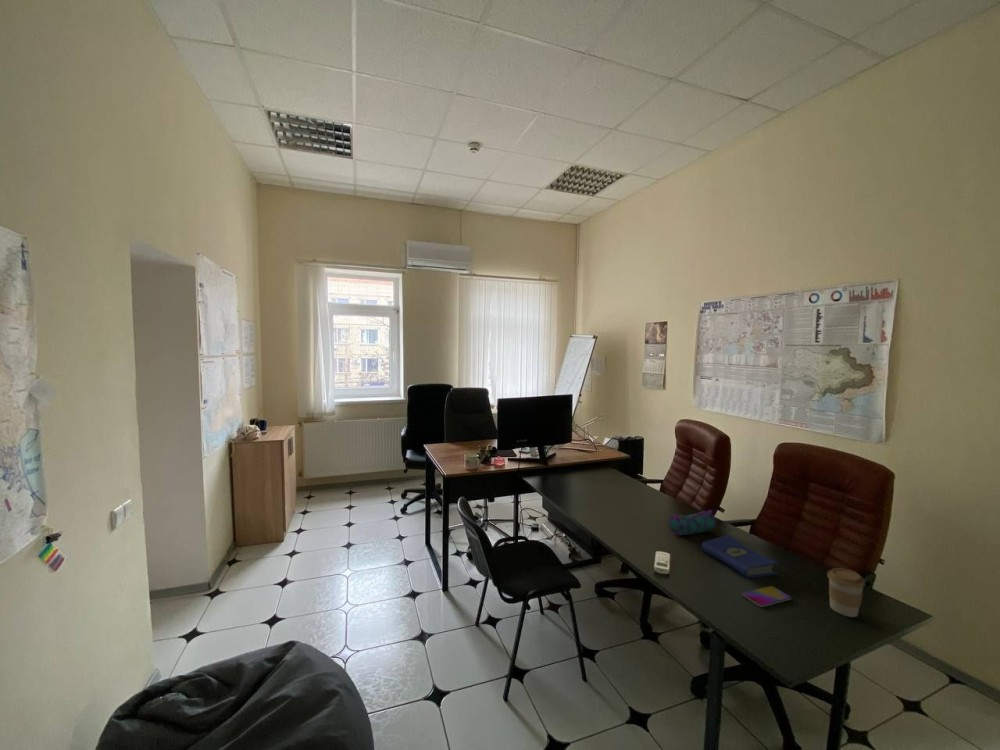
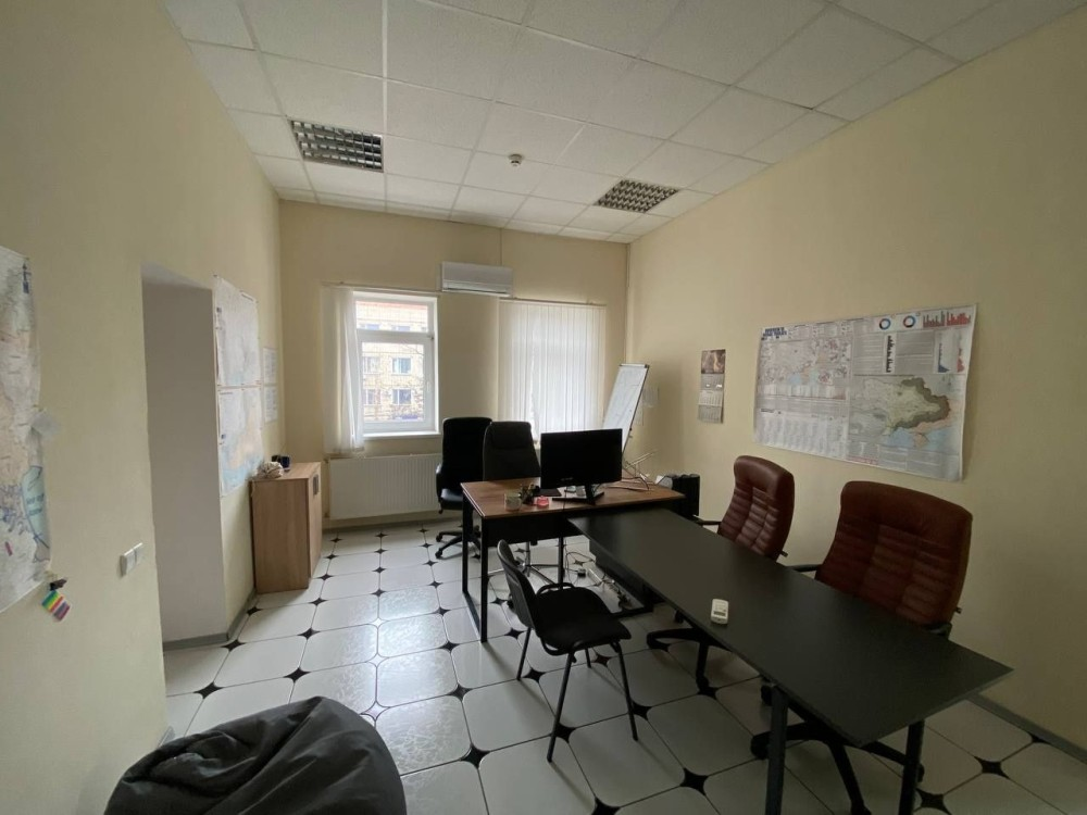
- pencil case [668,509,717,536]
- coffee cup [826,567,866,618]
- smartphone [742,585,792,608]
- hardcover book [701,534,779,579]
